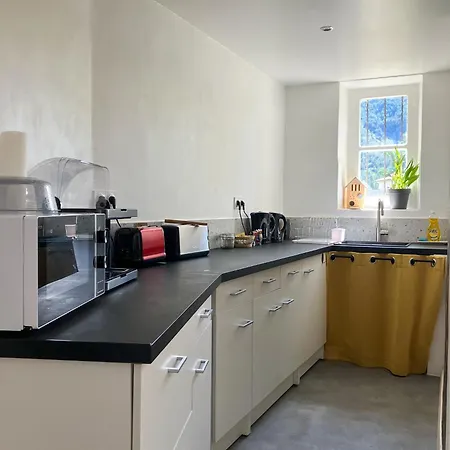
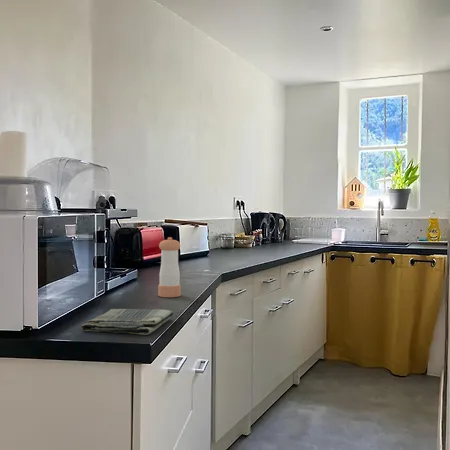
+ pepper shaker [157,236,182,298]
+ dish towel [80,308,175,336]
